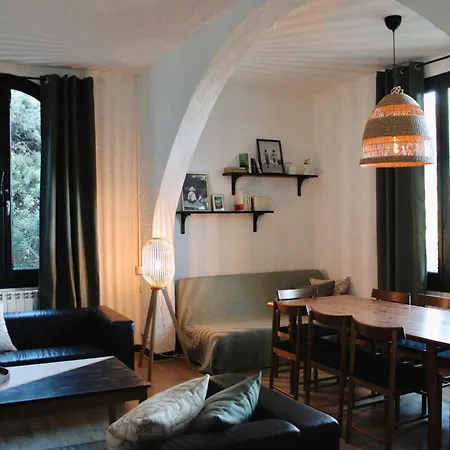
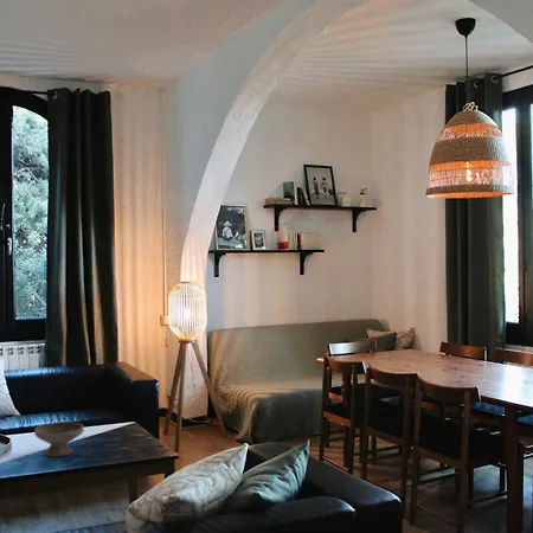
+ bowl [33,420,85,457]
